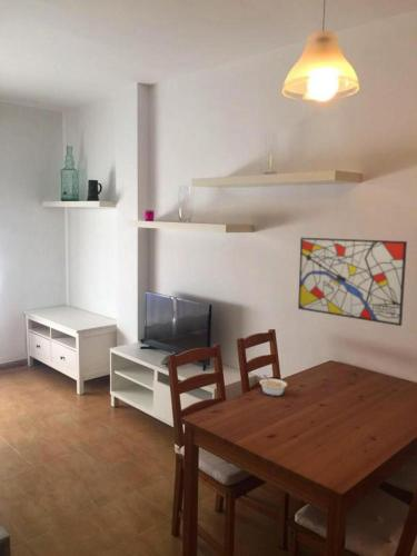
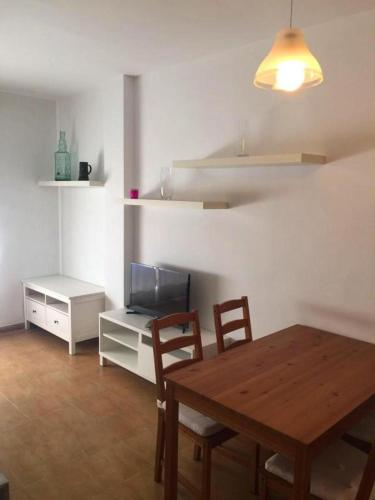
- wall art [297,237,408,327]
- legume [258,374,288,397]
